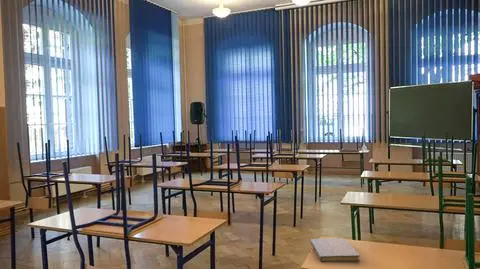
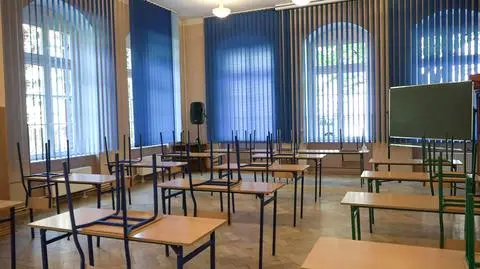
- notebook [309,238,361,263]
